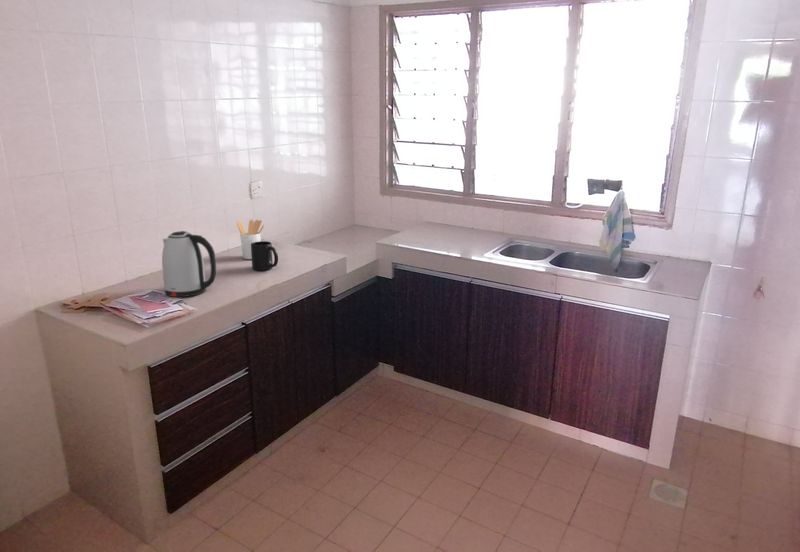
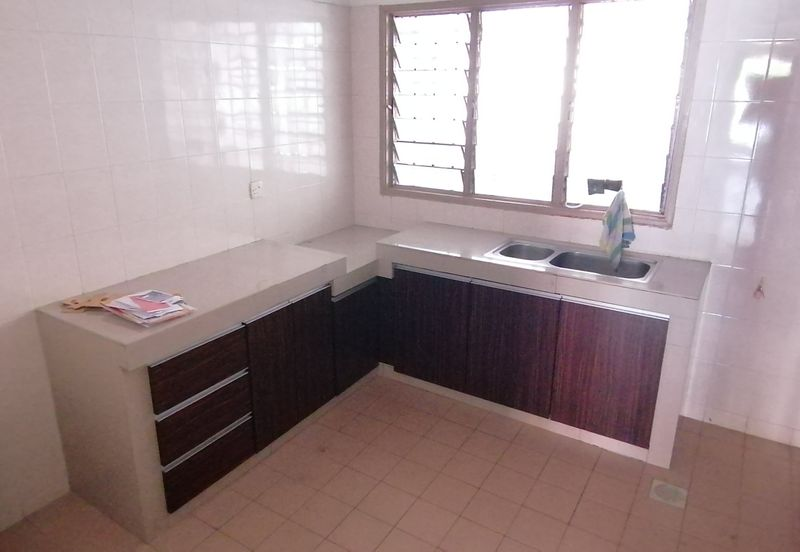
- mug [251,240,279,272]
- kettle [161,230,217,298]
- utensil holder [236,219,265,260]
